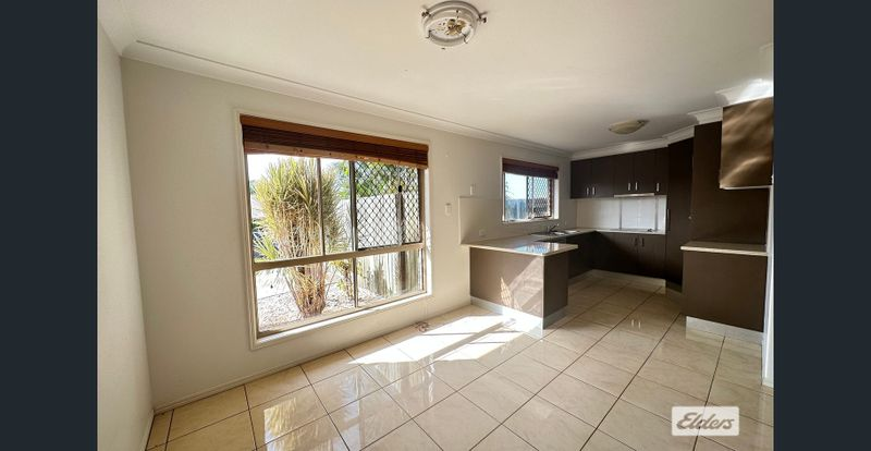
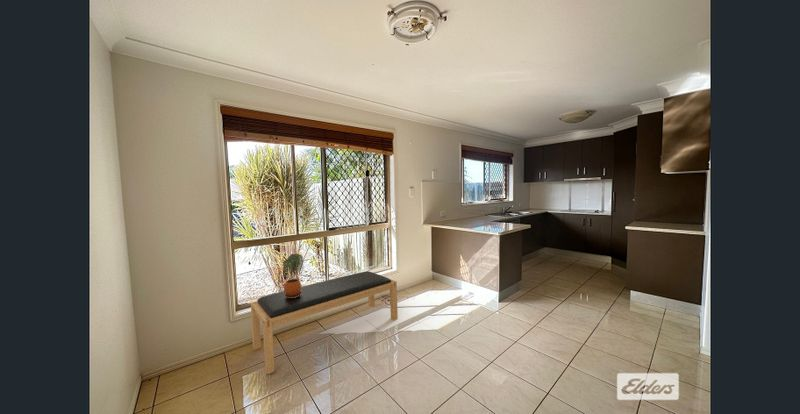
+ potted plant [281,253,306,298]
+ bench [250,270,399,375]
